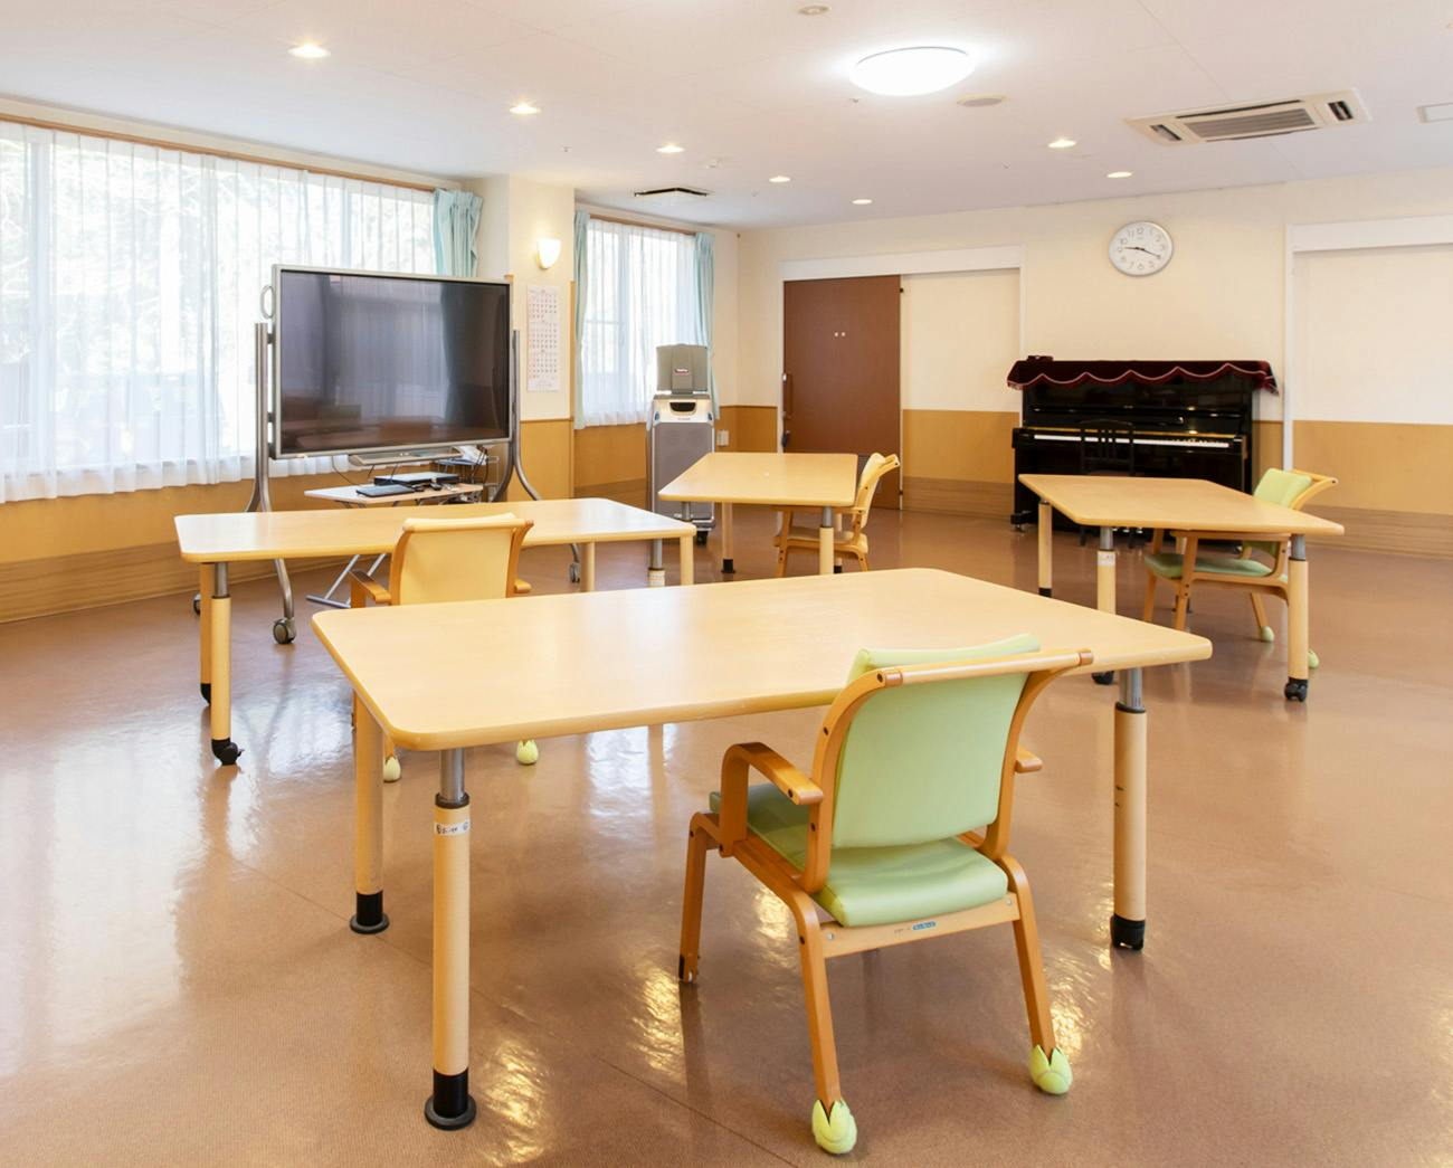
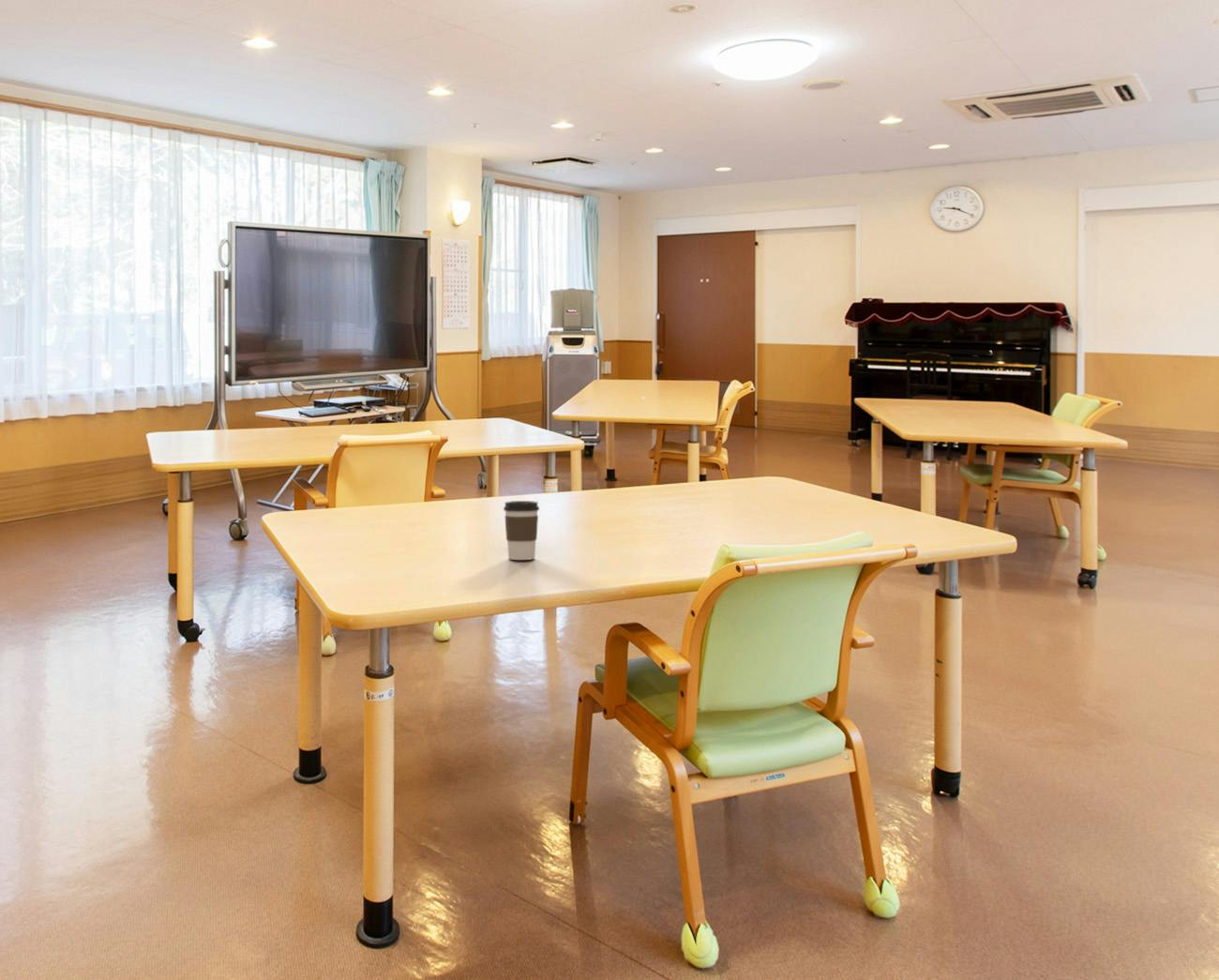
+ coffee cup [503,500,540,561]
